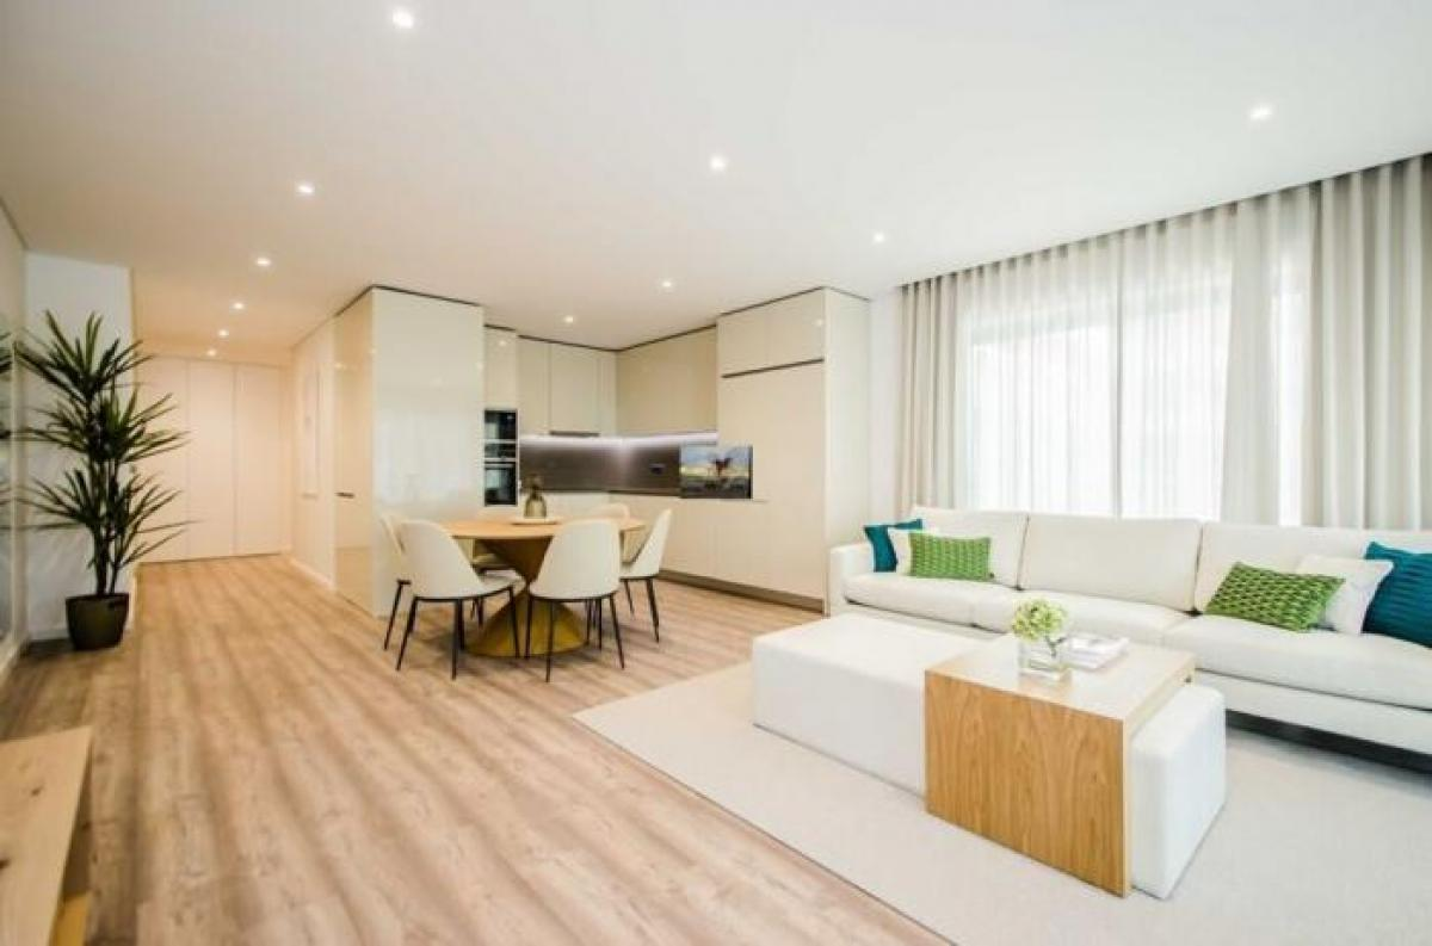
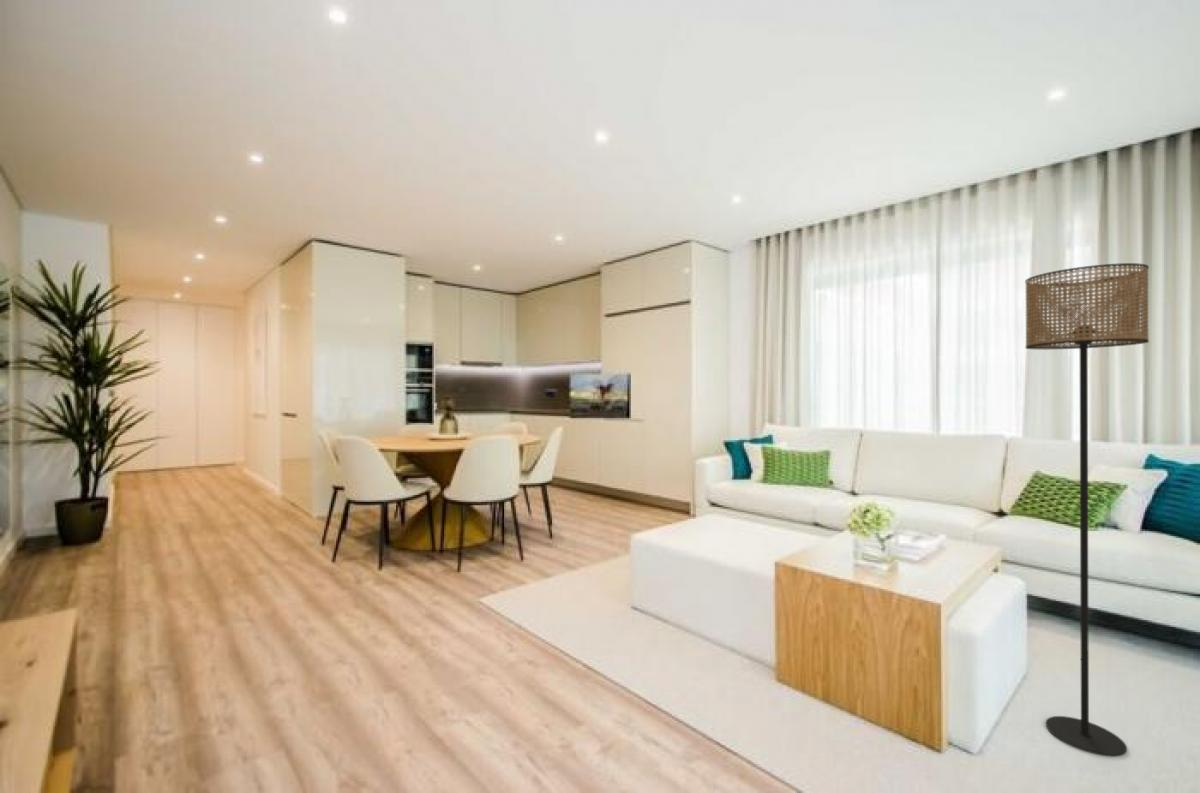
+ floor lamp [1024,262,1150,758]
